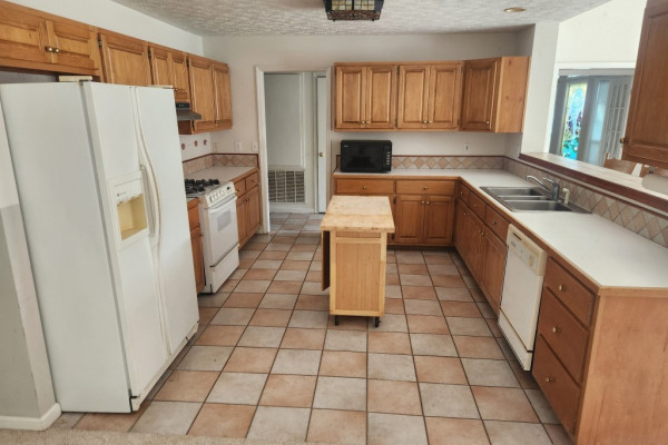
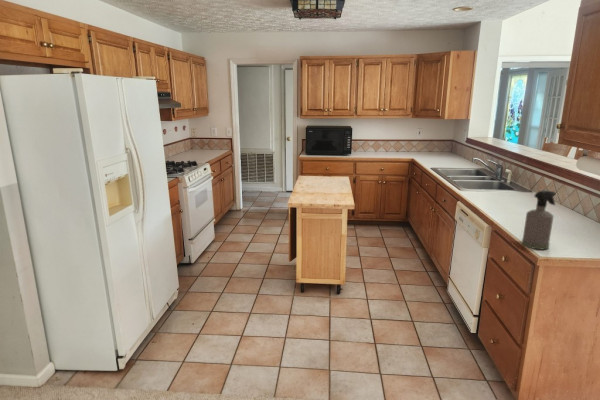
+ spray bottle [521,189,557,251]
